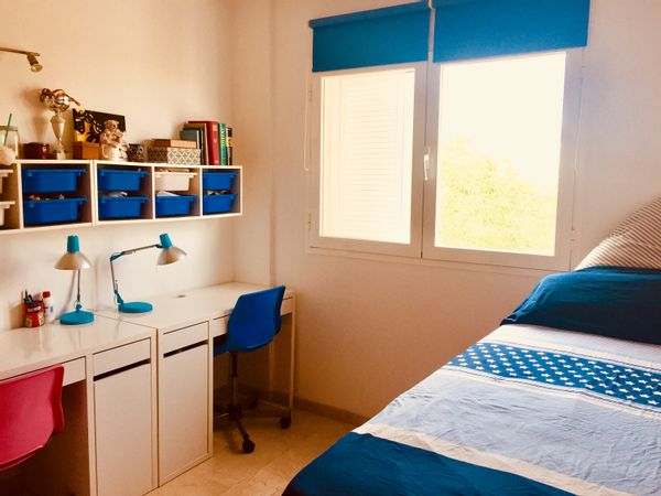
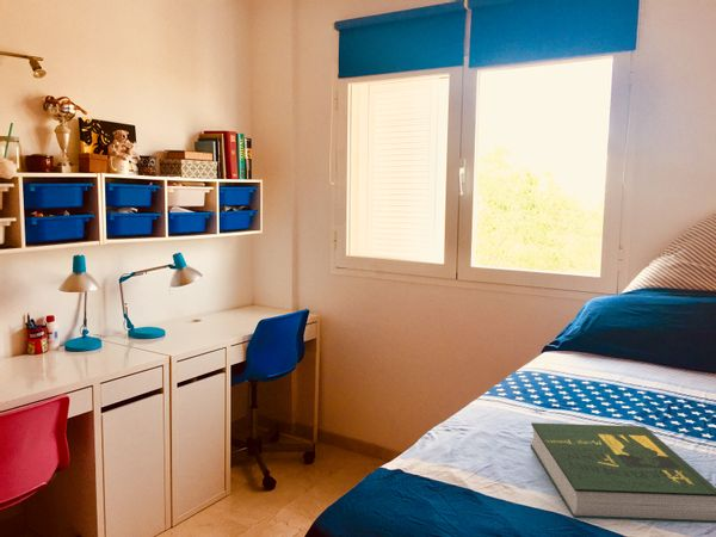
+ book [529,421,716,524]
